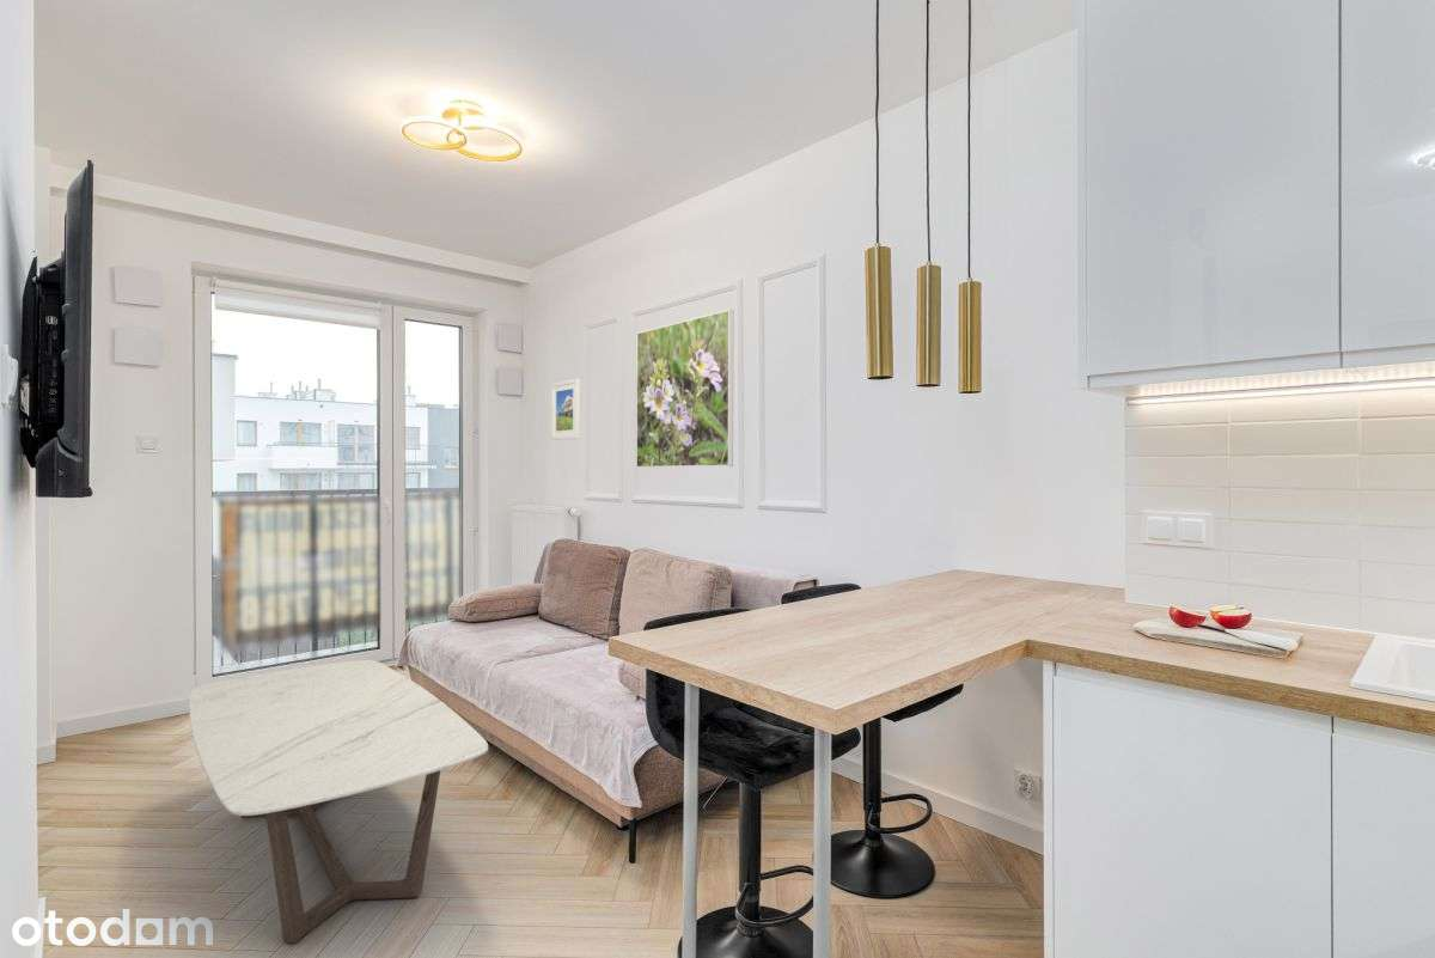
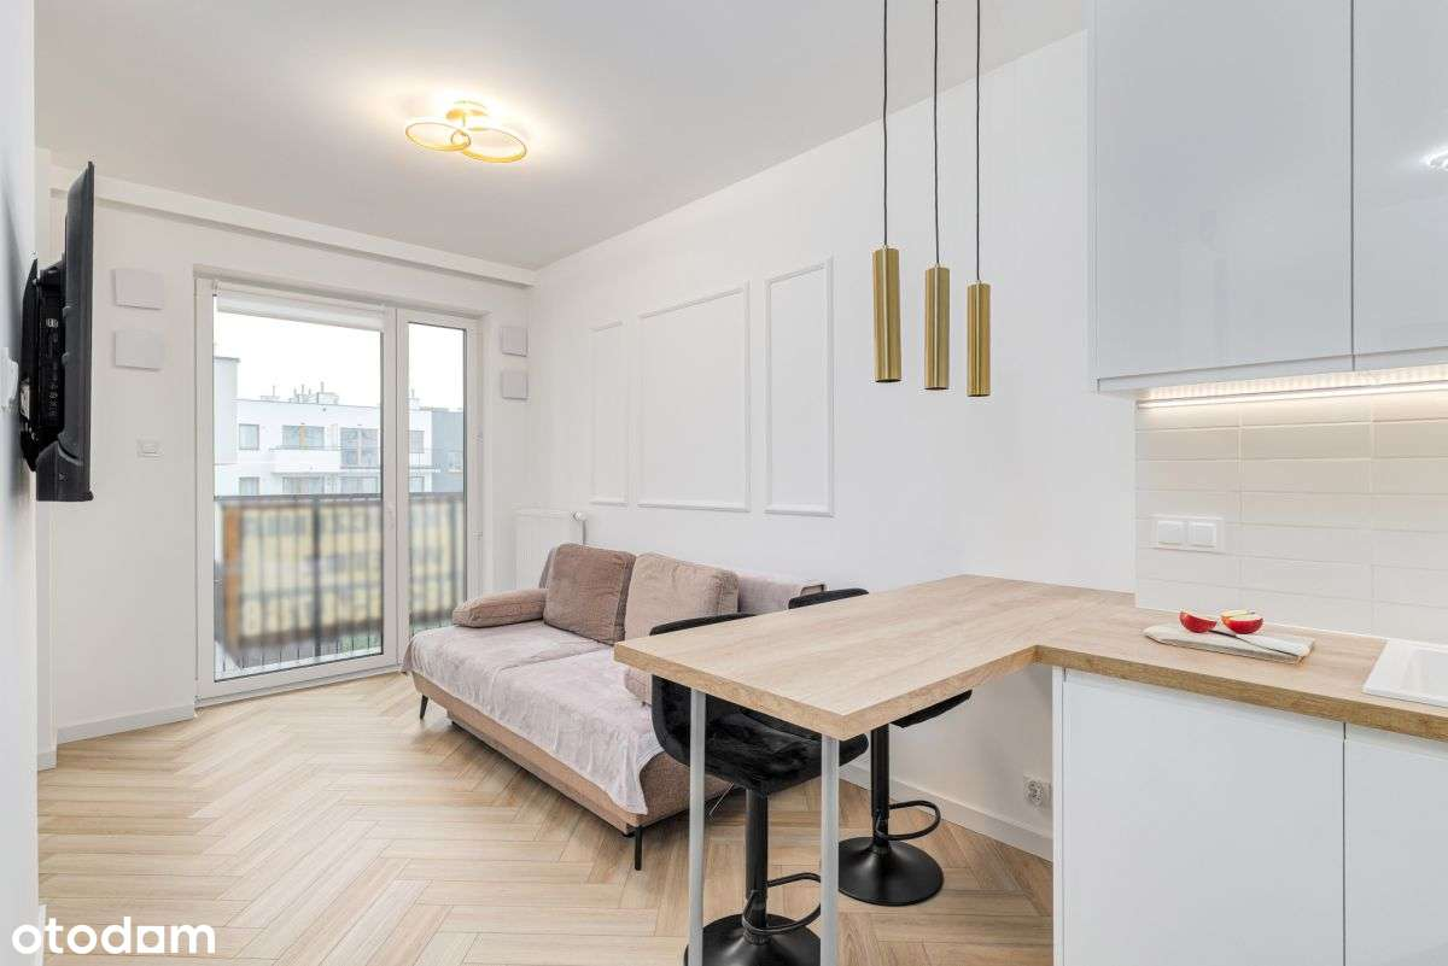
- coffee table [189,659,489,945]
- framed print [550,378,581,441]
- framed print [635,309,734,469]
